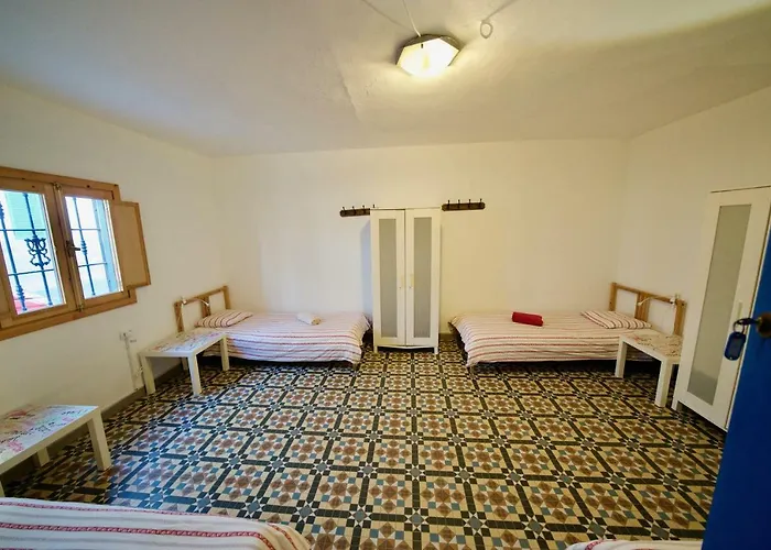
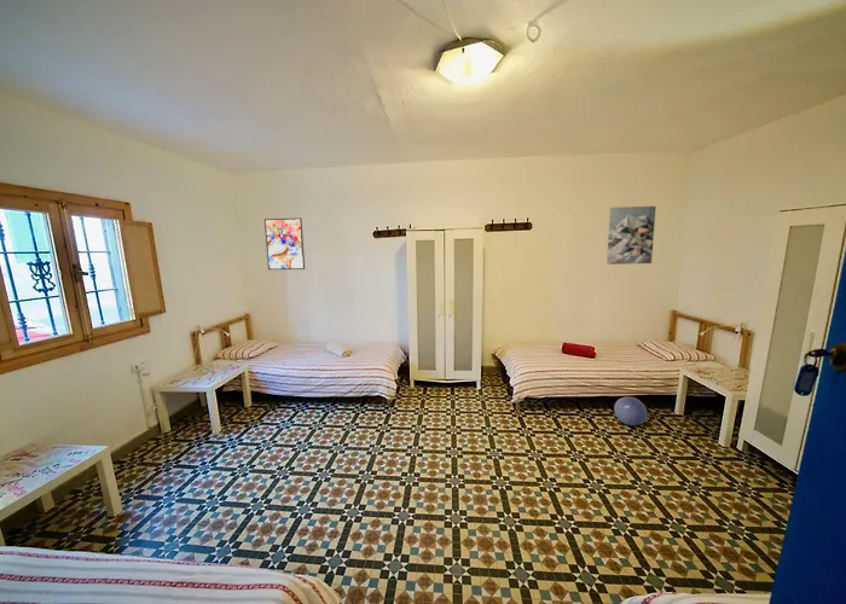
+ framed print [263,217,306,271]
+ ball [613,396,648,426]
+ wall art [605,205,657,266]
